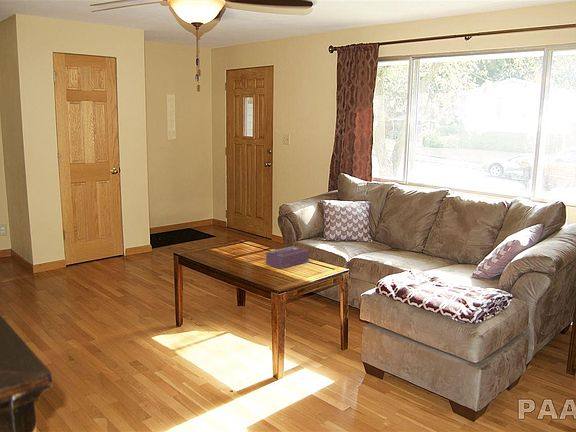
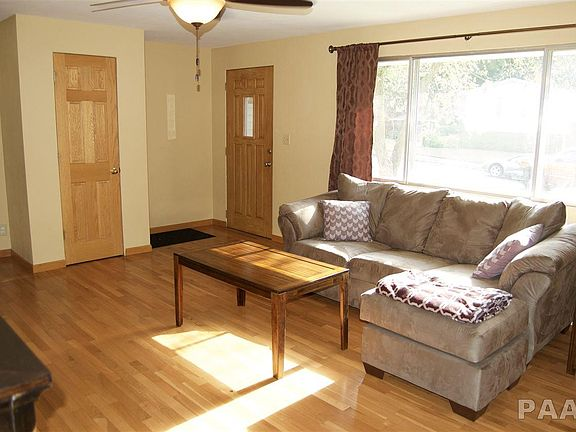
- tissue box [265,245,310,270]
